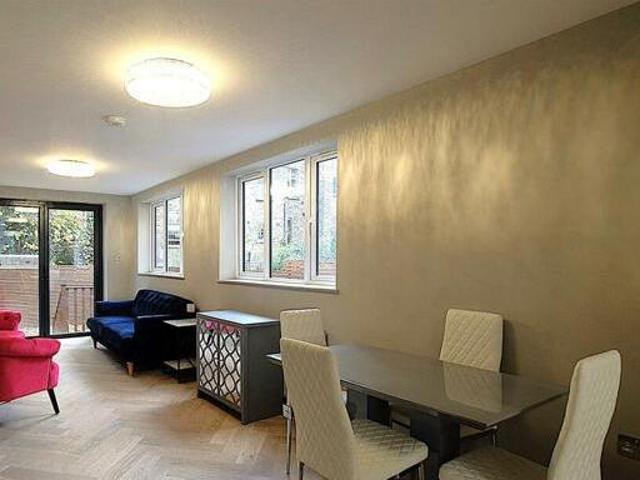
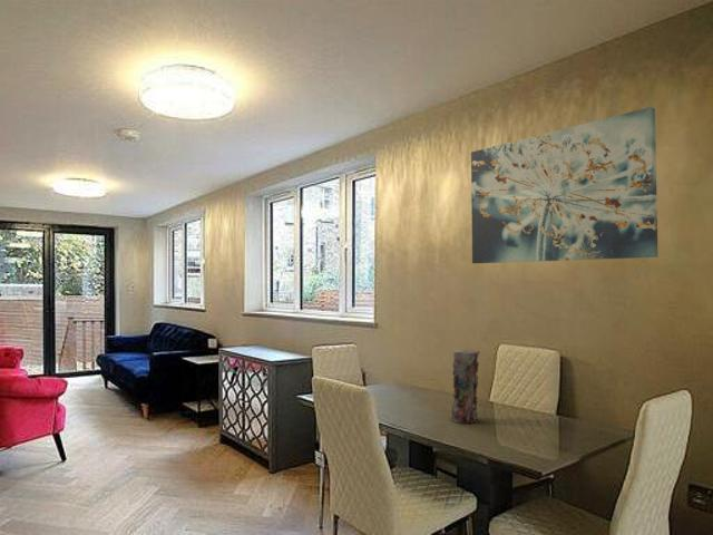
+ vase [450,349,481,425]
+ wall art [470,106,660,264]
